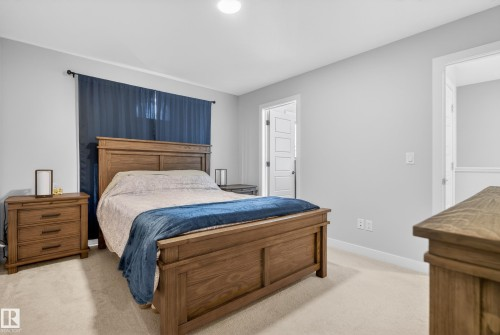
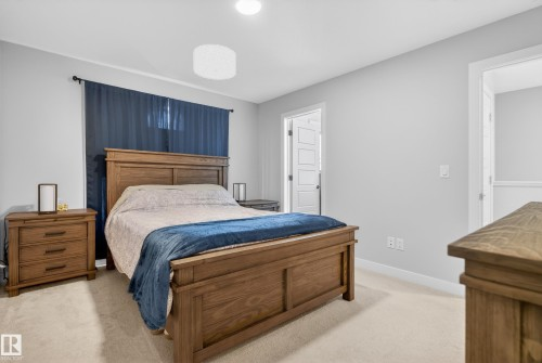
+ ceiling light [193,43,237,80]
